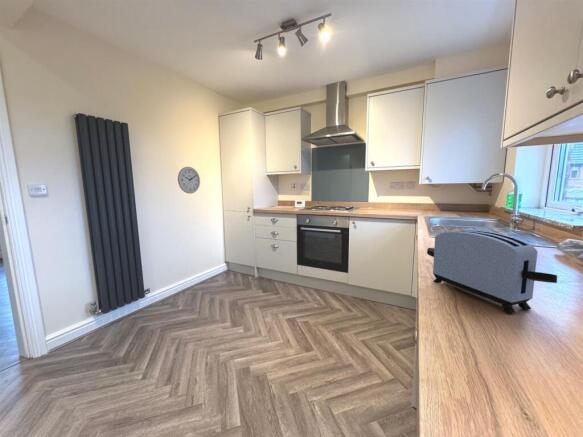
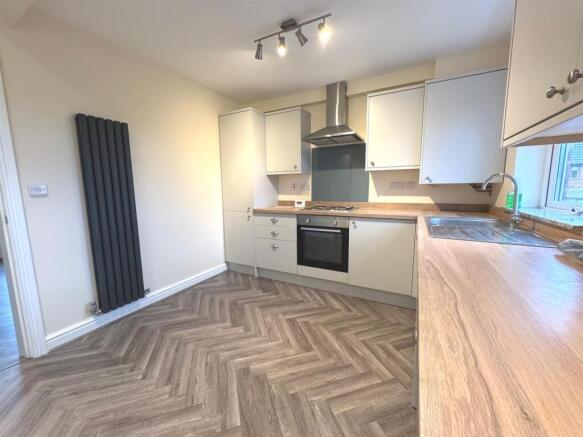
- toaster [426,229,558,315]
- wall clock [177,166,201,195]
